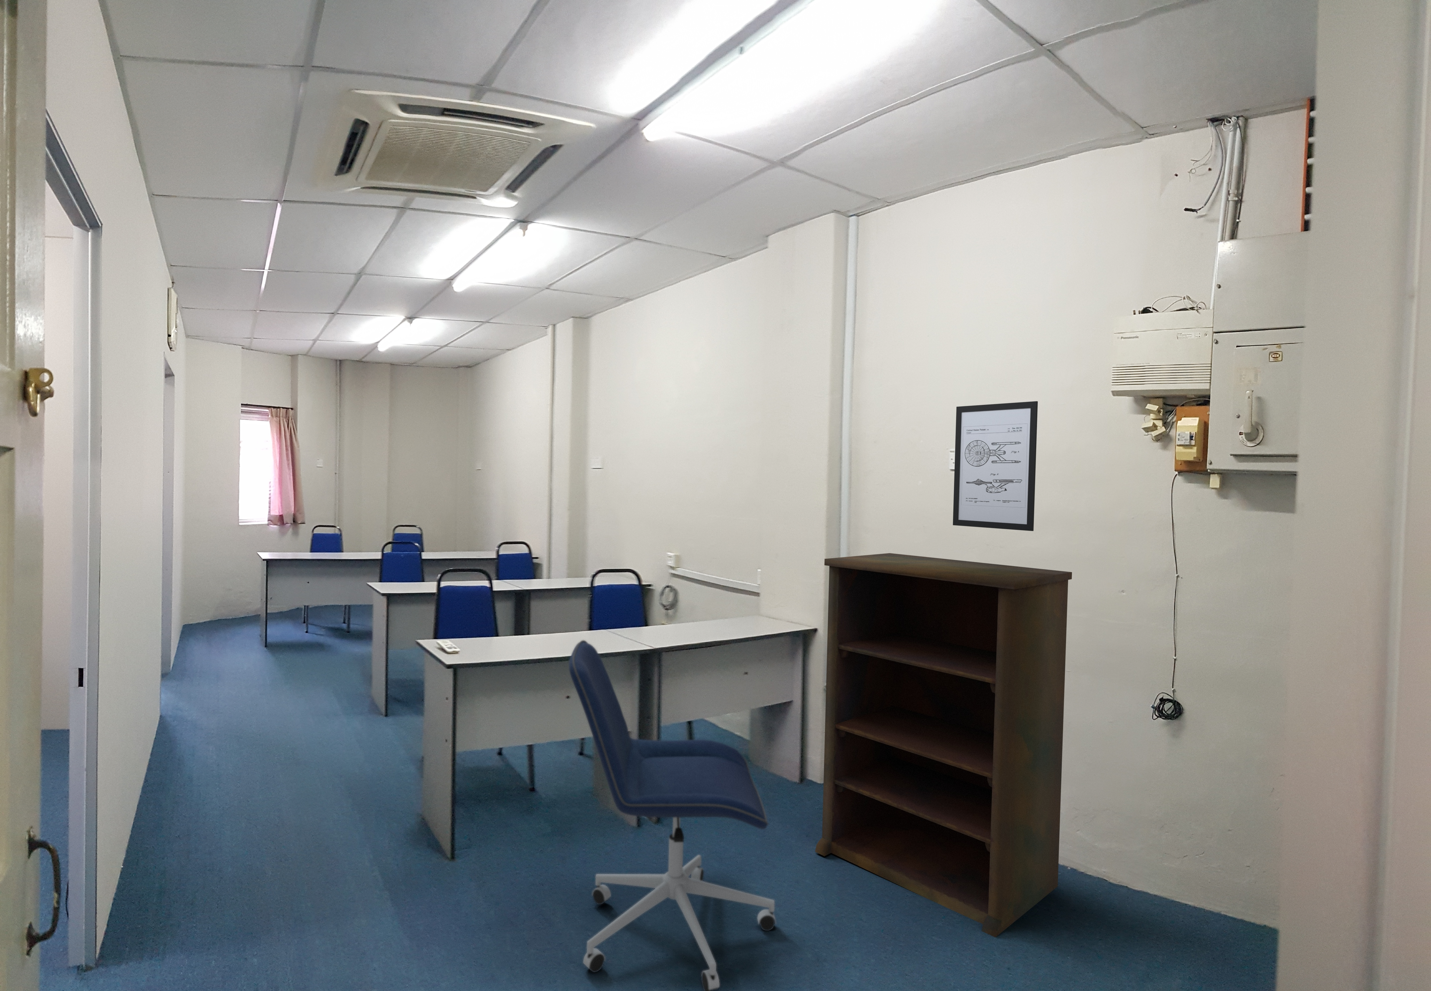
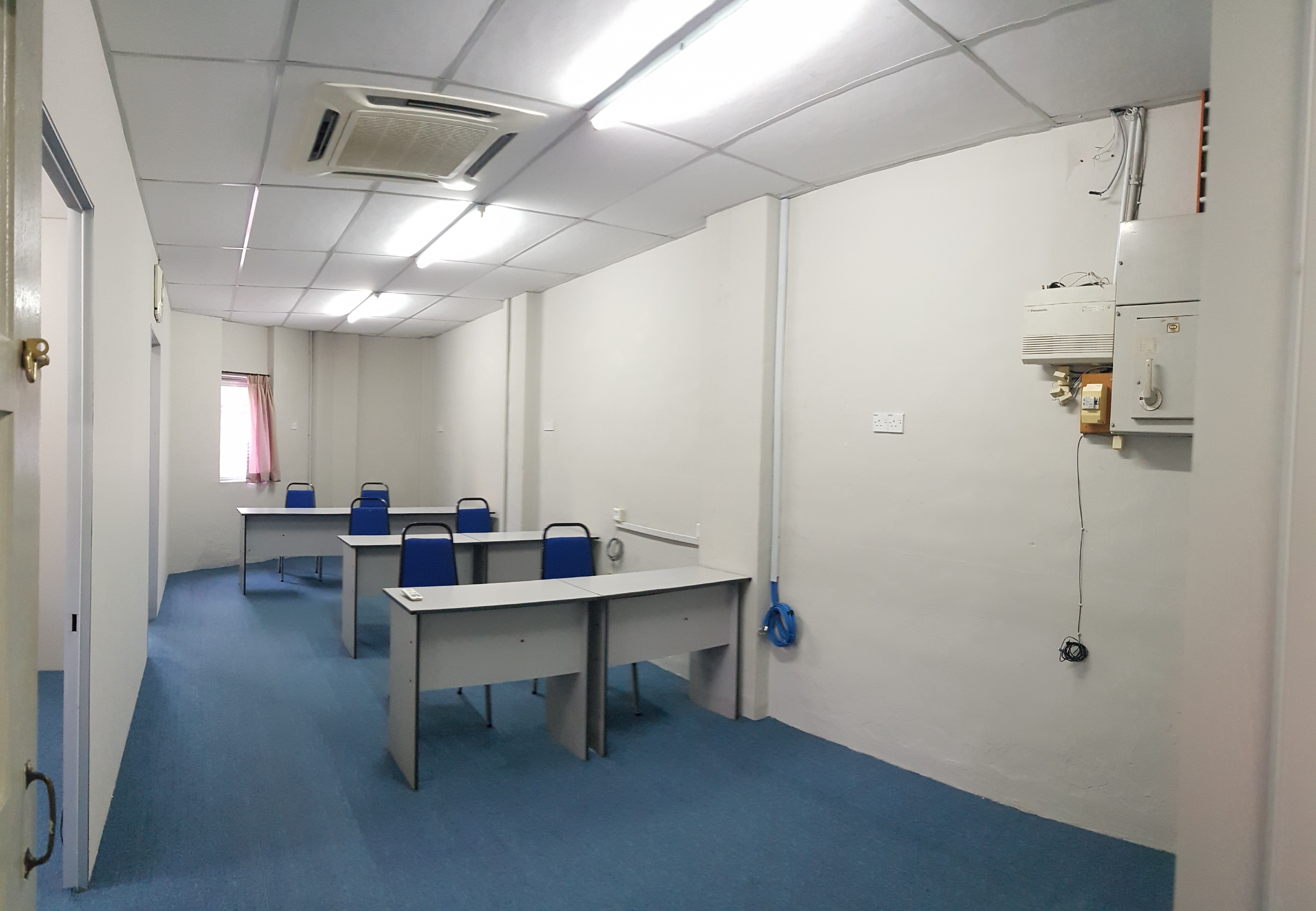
- office chair [569,640,776,991]
- wall art [953,400,1038,532]
- shelving unit [814,553,1072,938]
